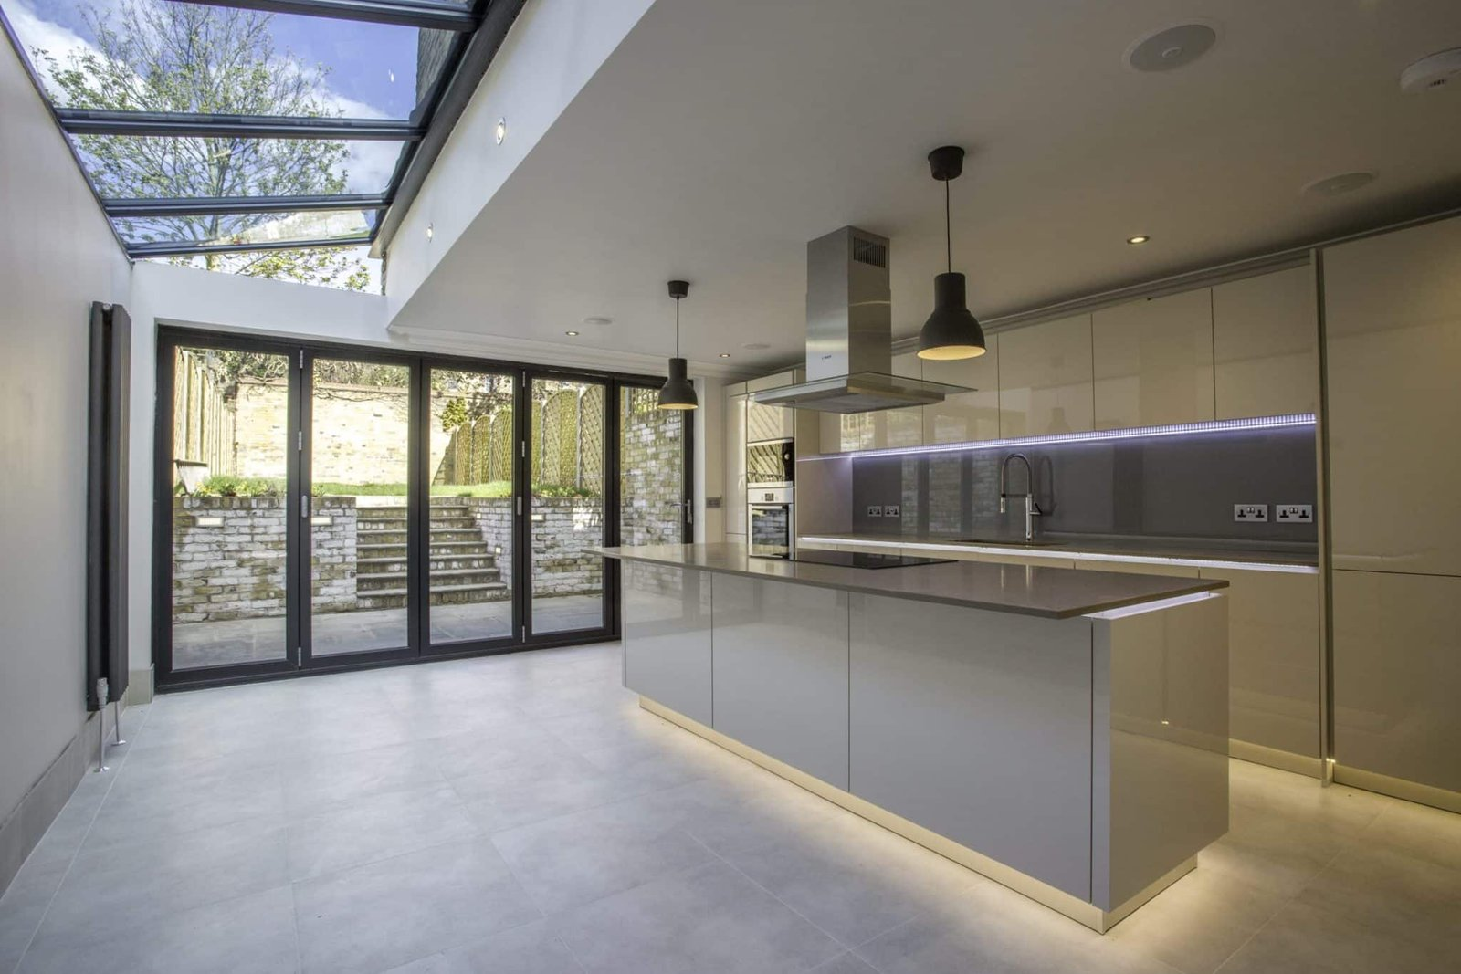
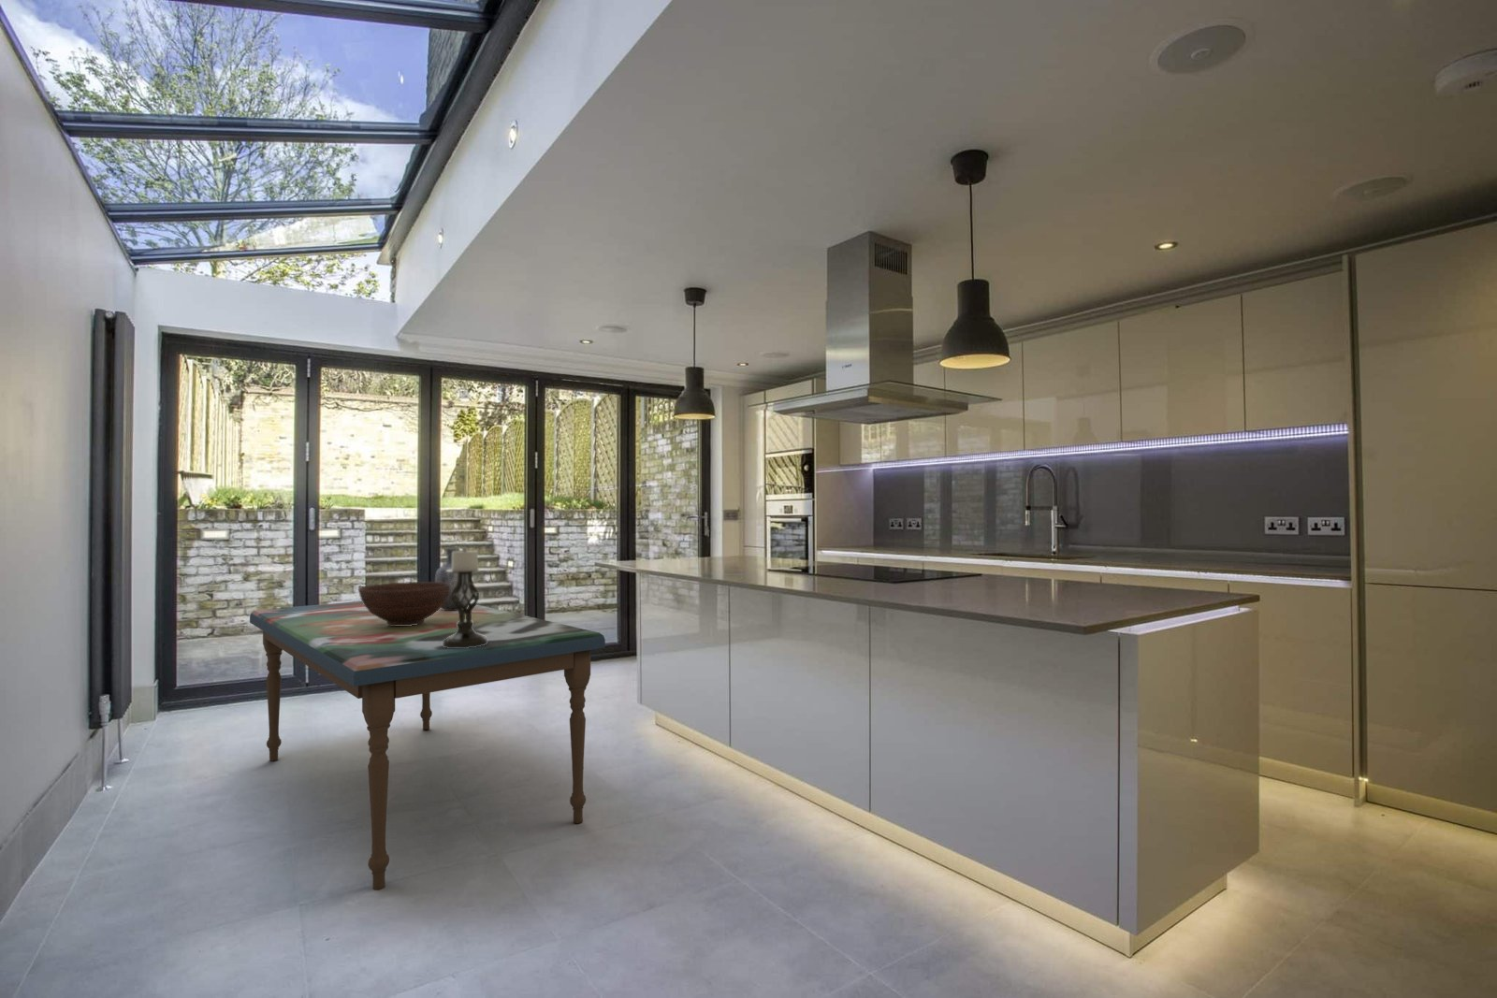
+ fruit bowl [359,580,450,626]
+ vase [434,546,471,610]
+ candle holder [442,546,488,648]
+ dining table [248,600,606,891]
